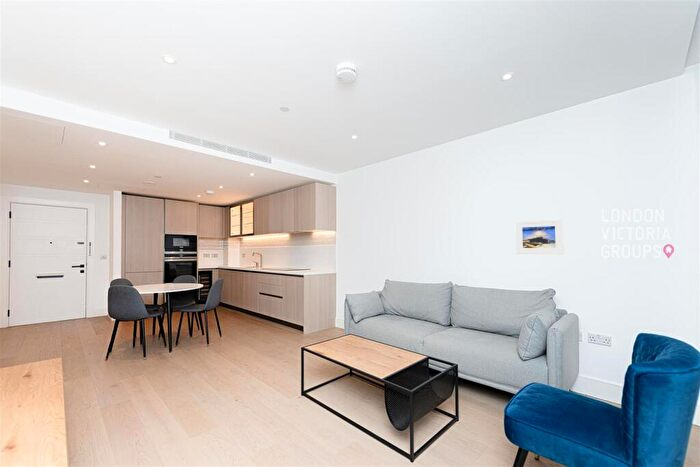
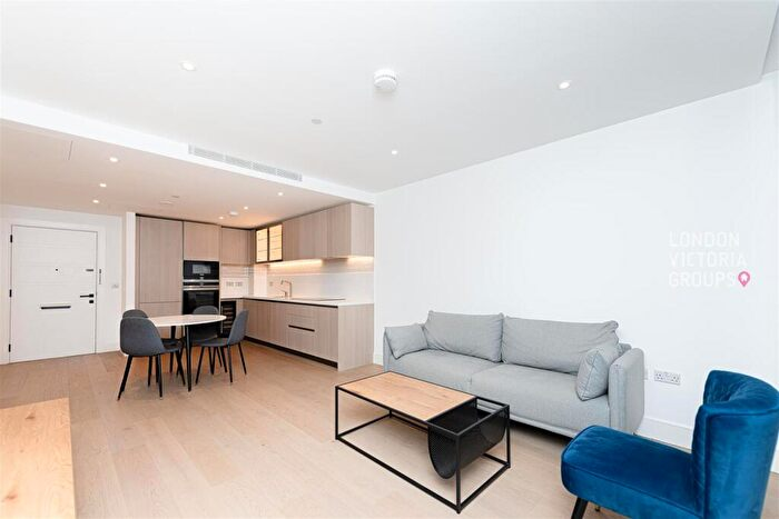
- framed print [515,218,565,256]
